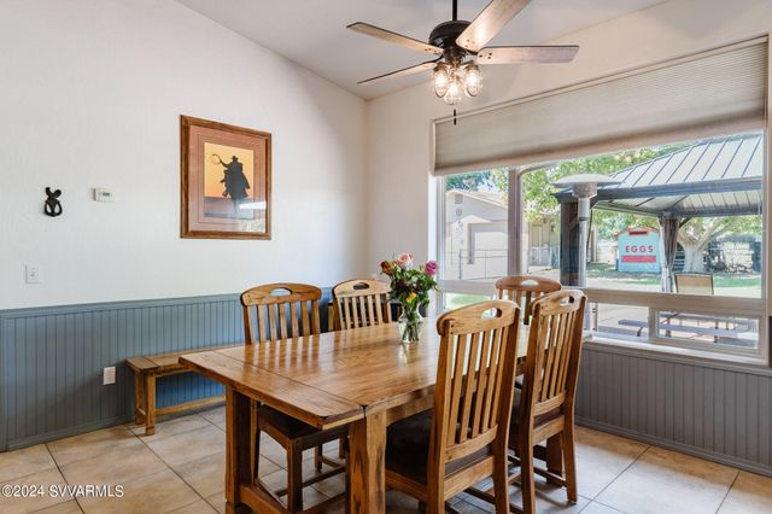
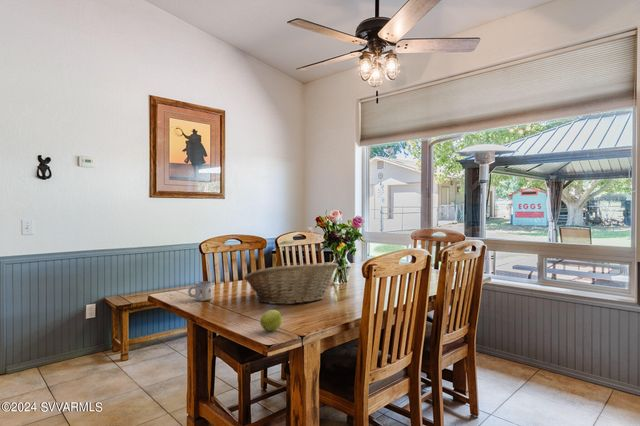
+ apple [259,309,283,332]
+ fruit basket [243,261,339,305]
+ mug [187,280,213,302]
